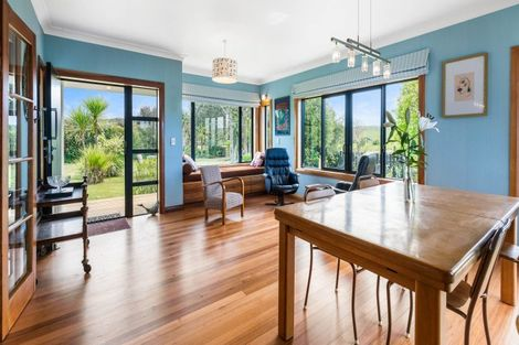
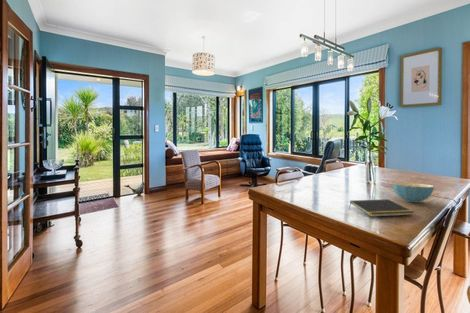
+ notepad [348,198,415,218]
+ cereal bowl [392,182,435,203]
